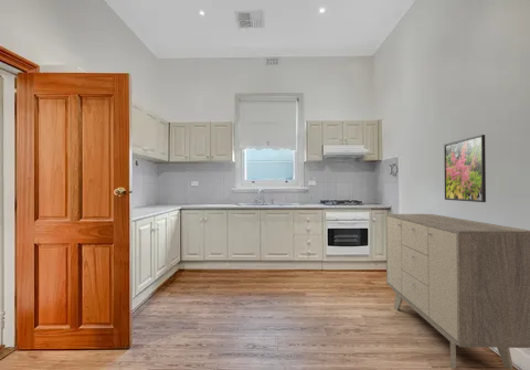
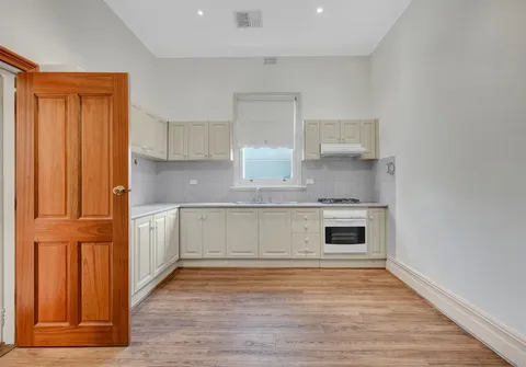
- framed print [443,134,487,203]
- sideboard [385,213,530,370]
